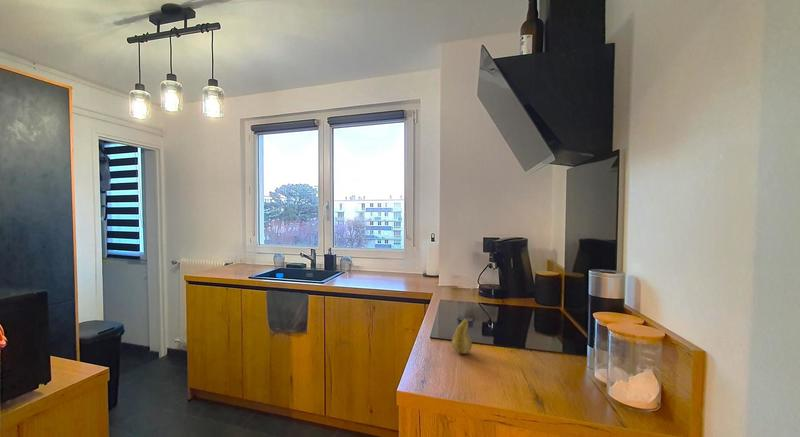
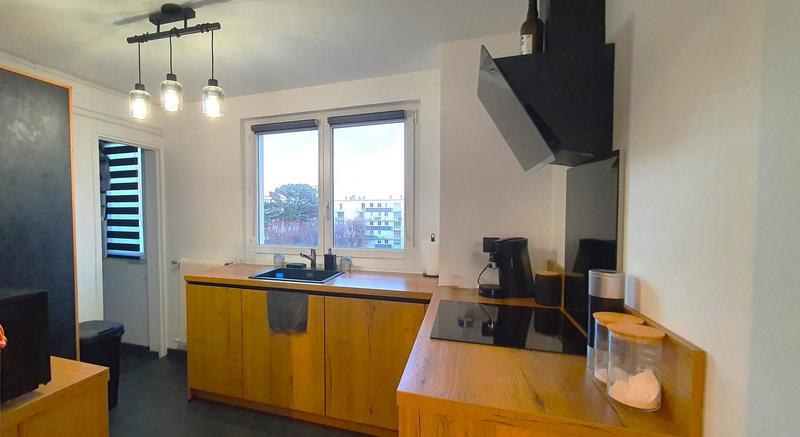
- fruit [451,318,473,355]
